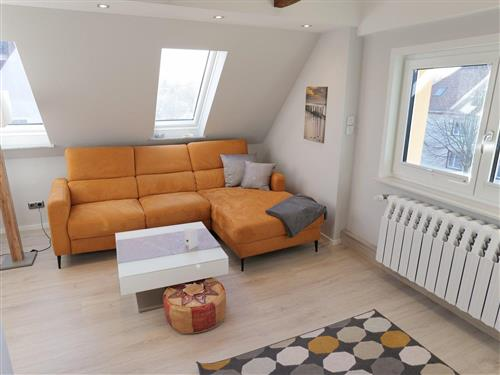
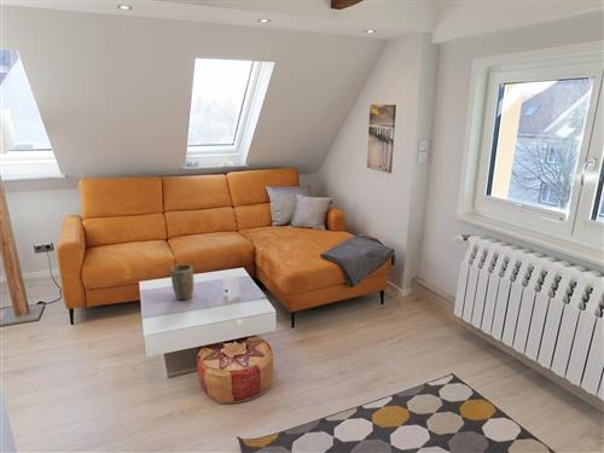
+ plant pot [170,263,194,301]
